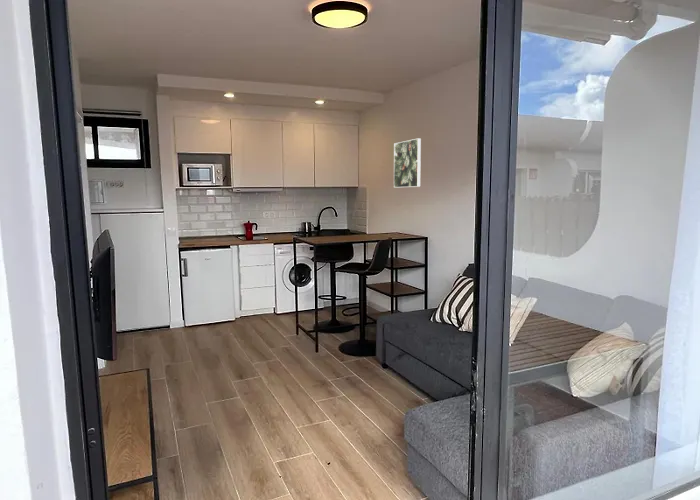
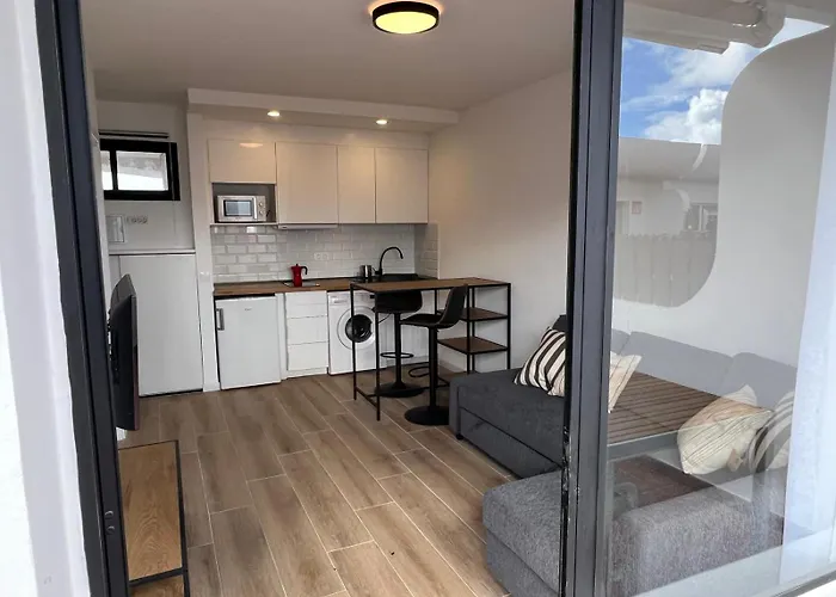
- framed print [393,137,422,189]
